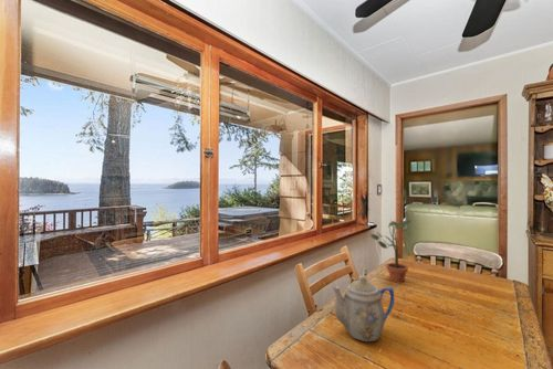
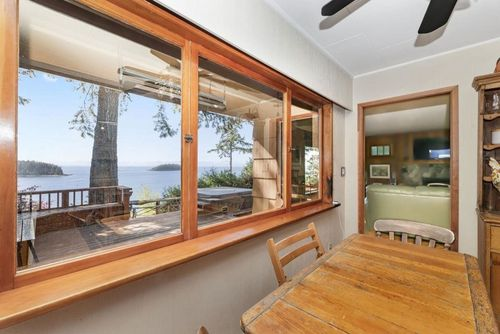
- teapot [331,274,395,342]
- potted plant [369,219,411,283]
